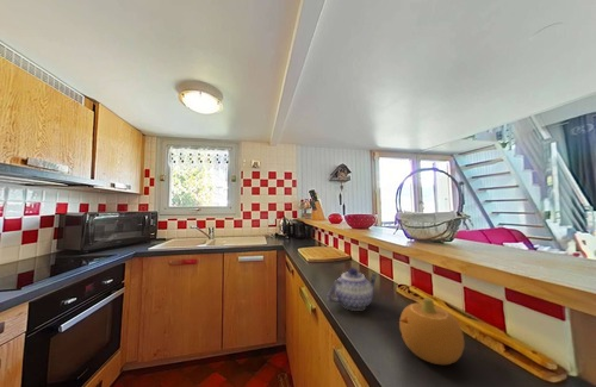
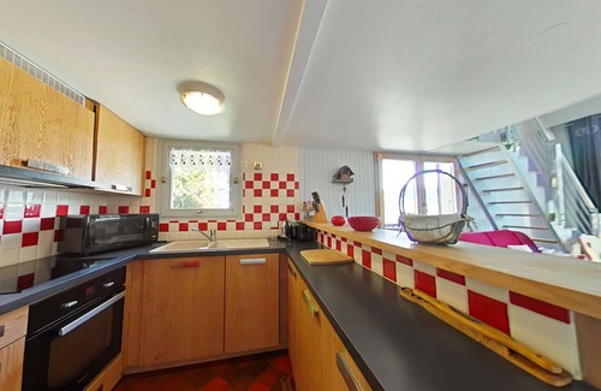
- teapot [325,267,379,312]
- fruit [398,297,466,366]
